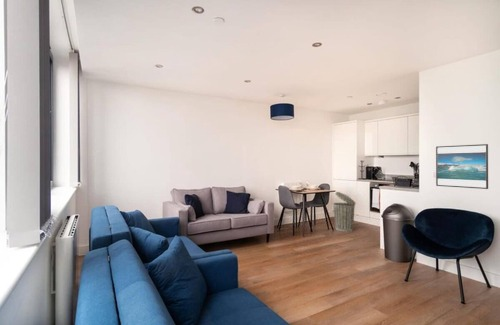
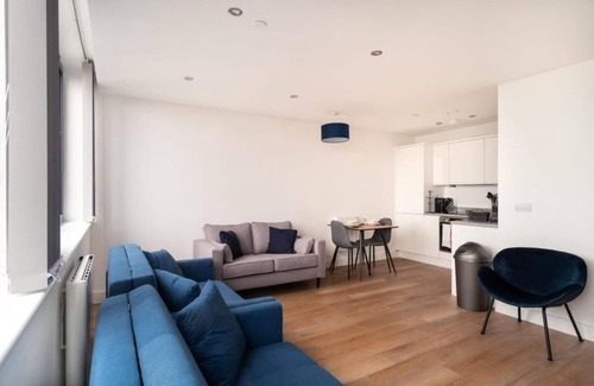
- trash can [332,191,357,233]
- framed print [435,143,489,190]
